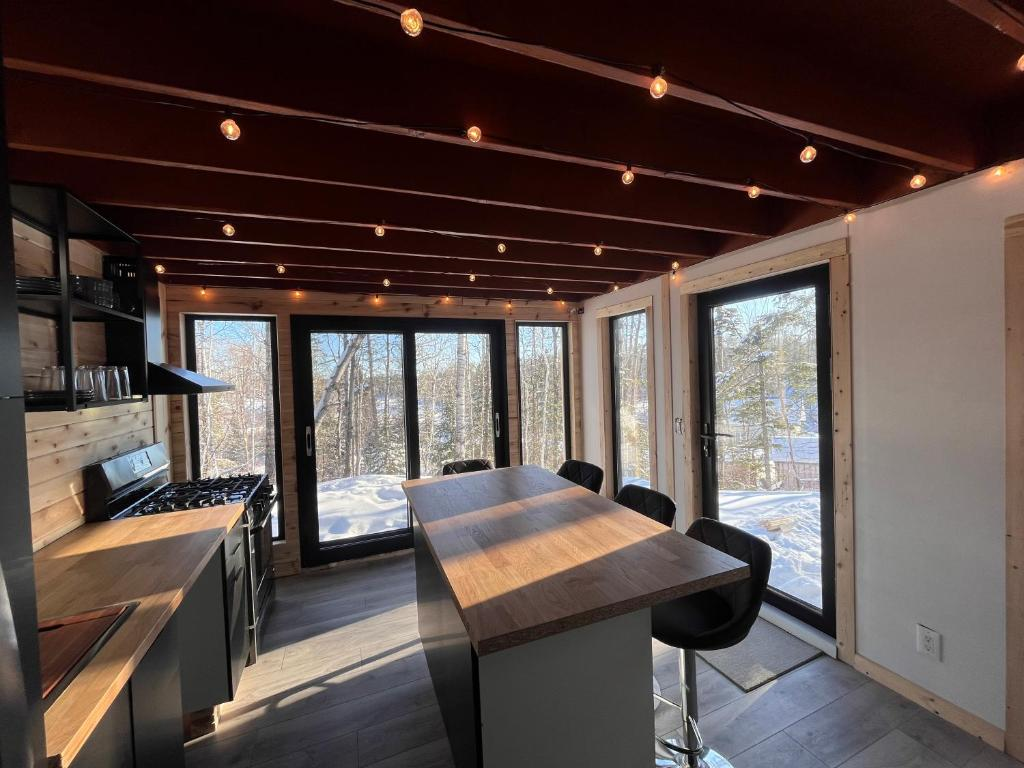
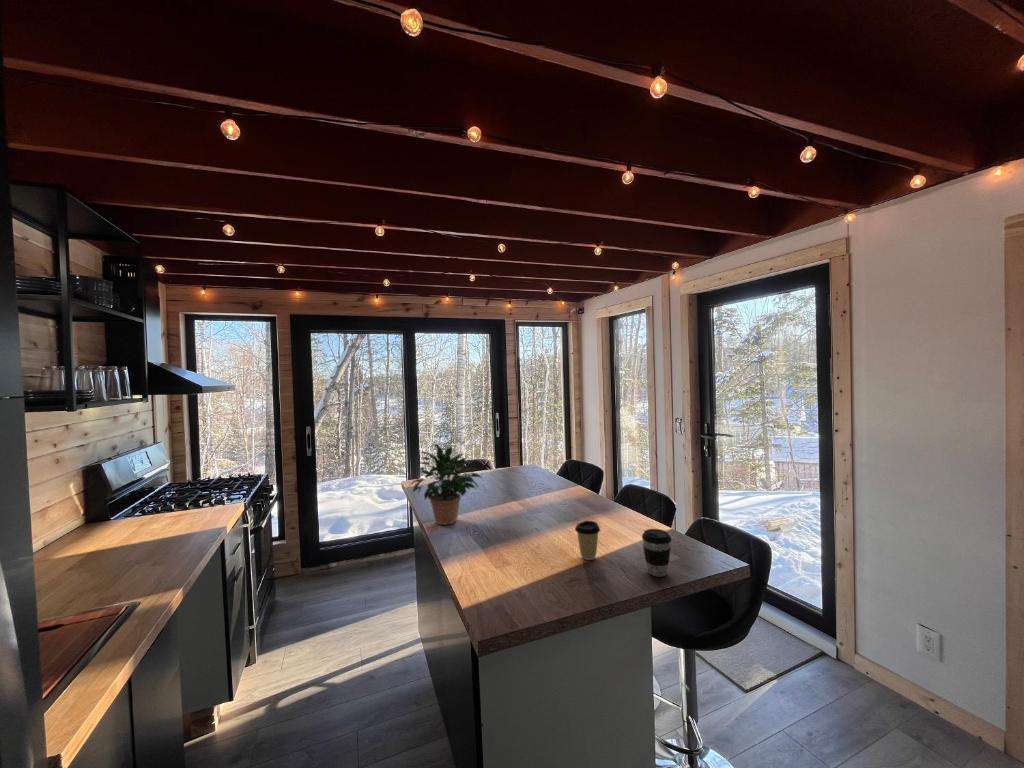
+ potted plant [408,443,483,526]
+ coffee cup [574,520,601,561]
+ coffee cup [641,528,673,578]
